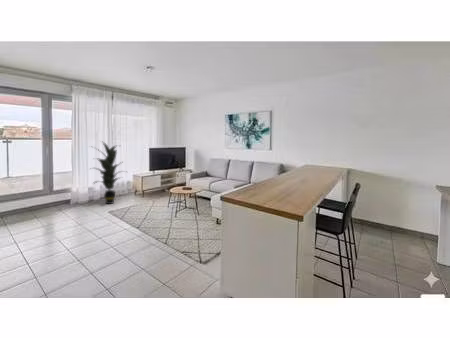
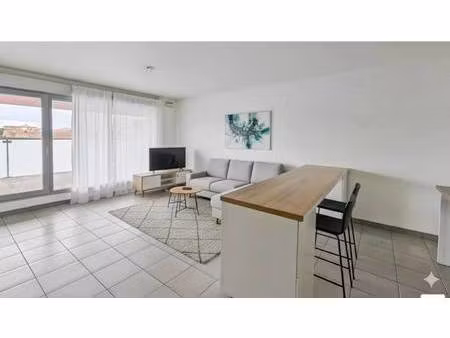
- indoor plant [87,140,127,205]
